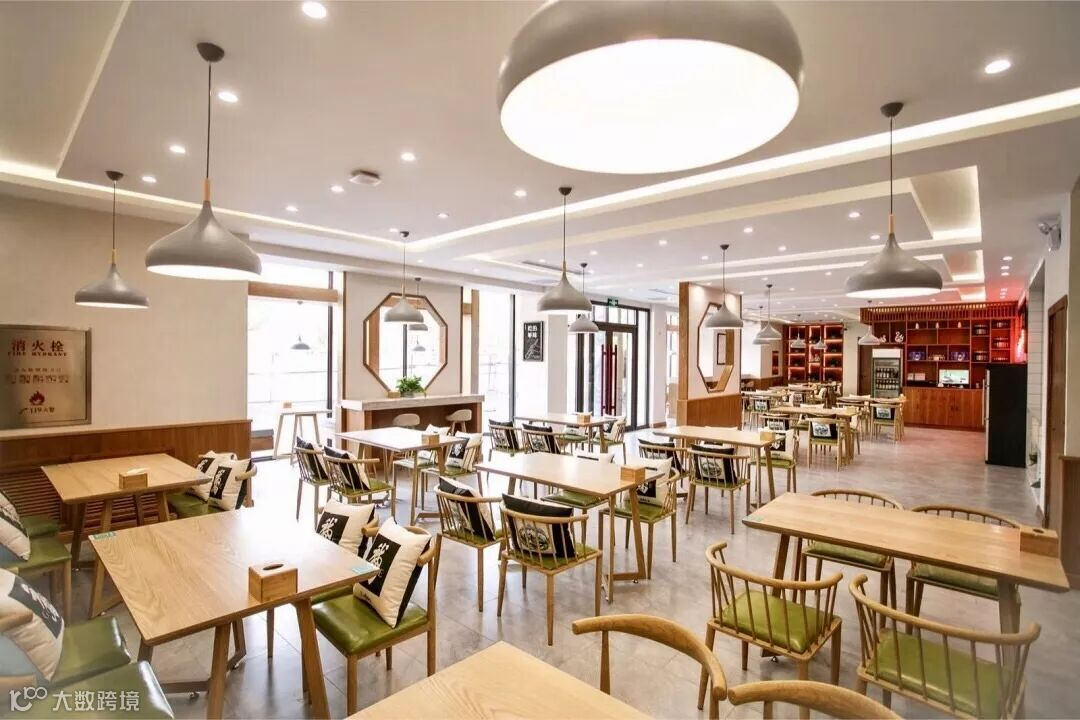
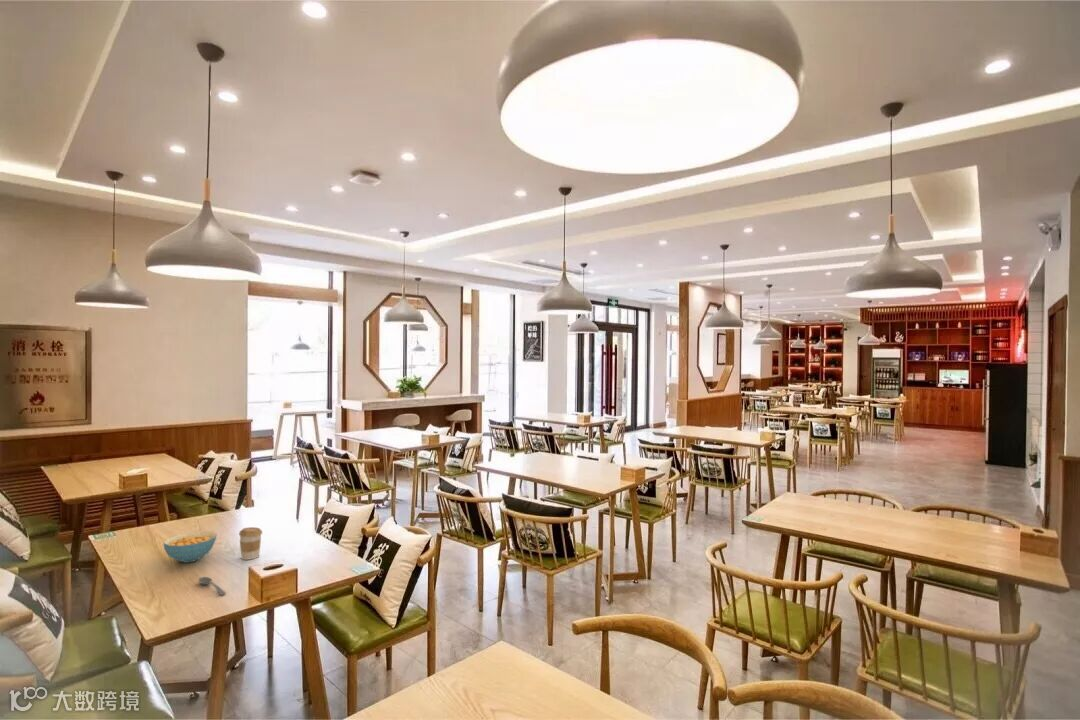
+ soupspoon [198,576,227,596]
+ cereal bowl [162,530,218,564]
+ coffee cup [238,526,263,561]
